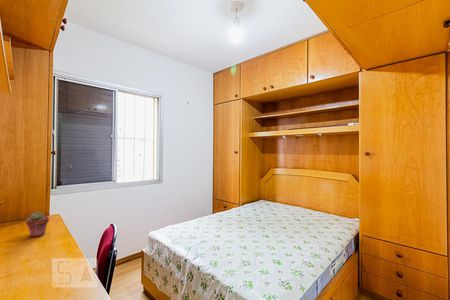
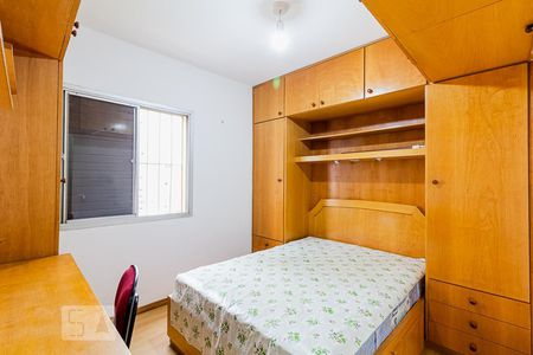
- potted succulent [25,211,50,238]
